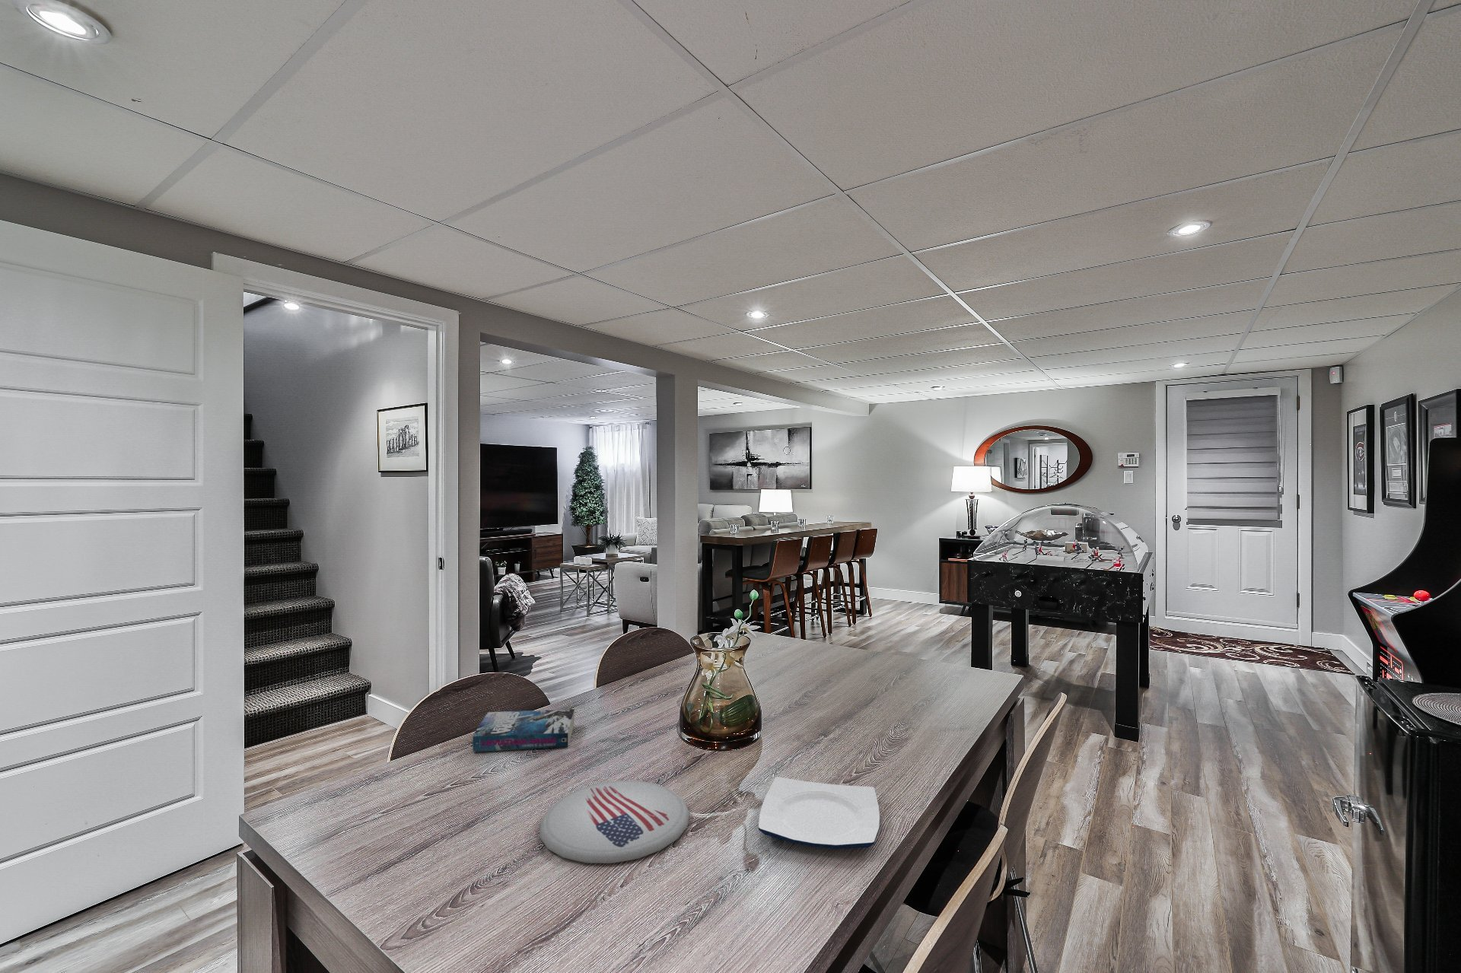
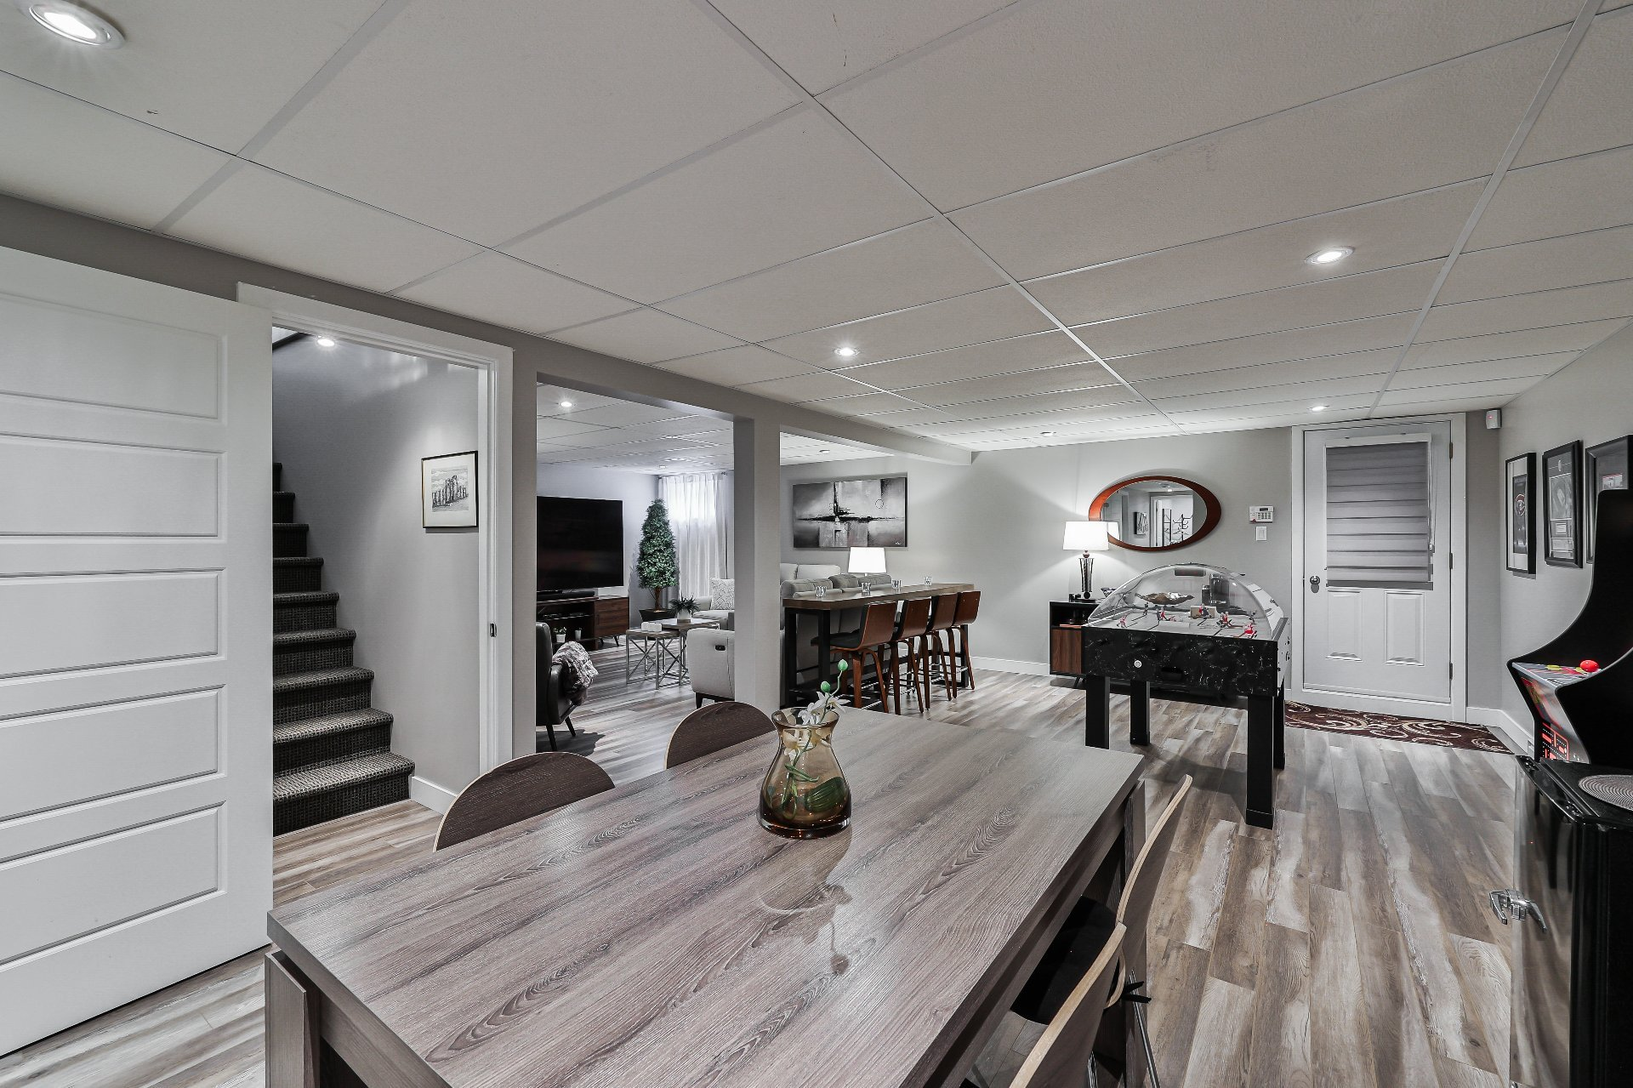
- plate [539,780,691,864]
- plate [758,776,881,850]
- book [471,708,576,753]
